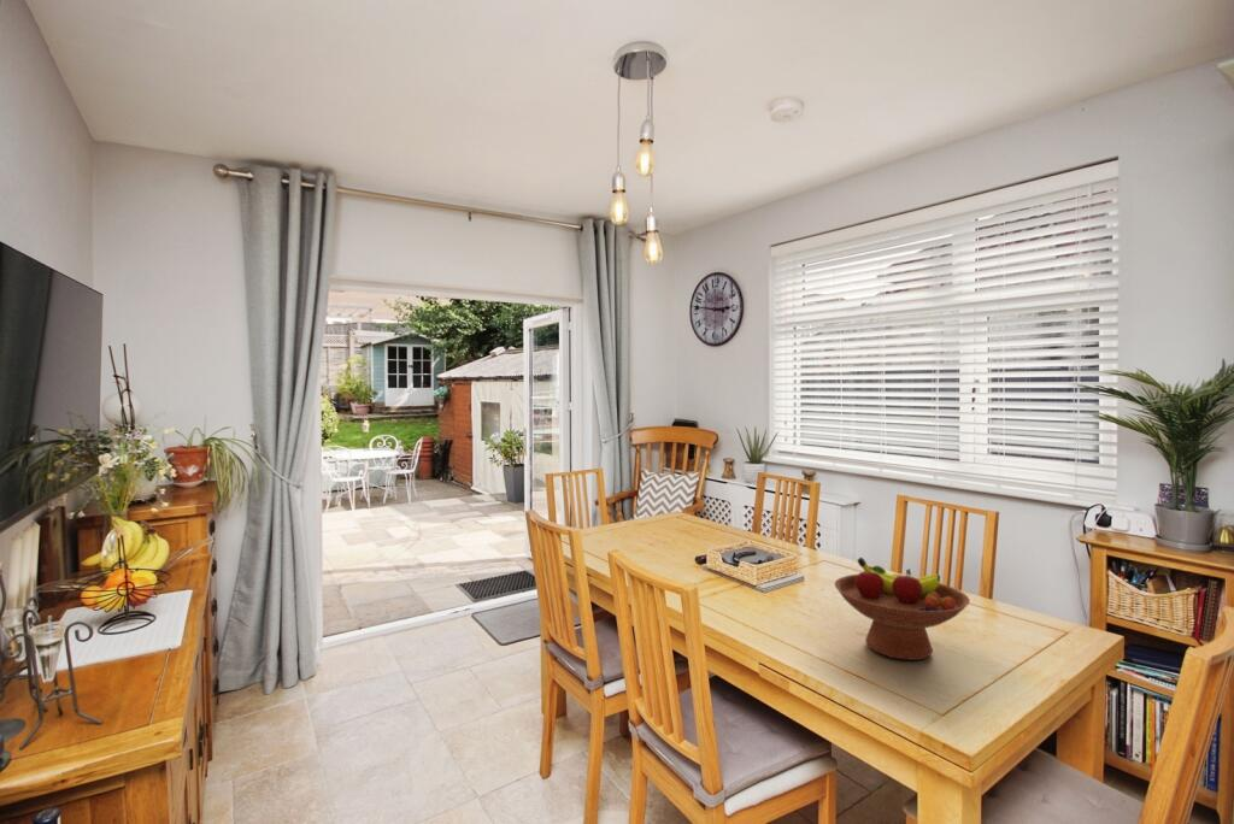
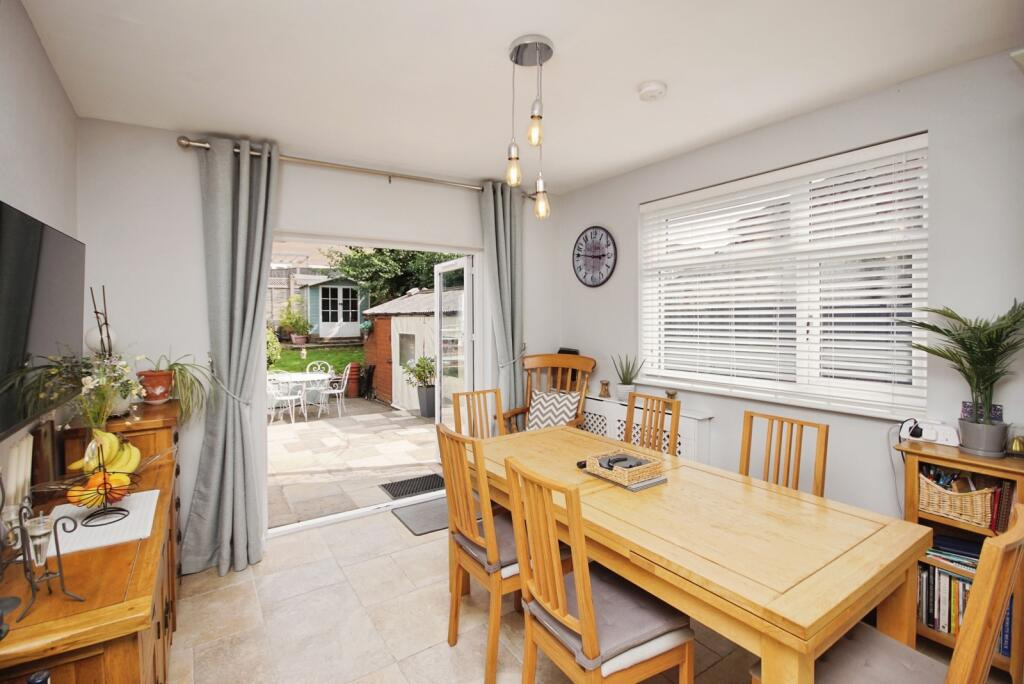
- fruit bowl [834,557,971,661]
